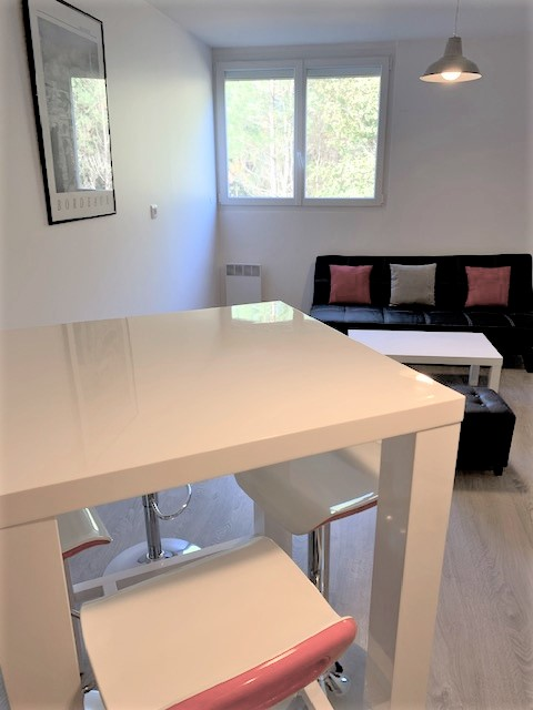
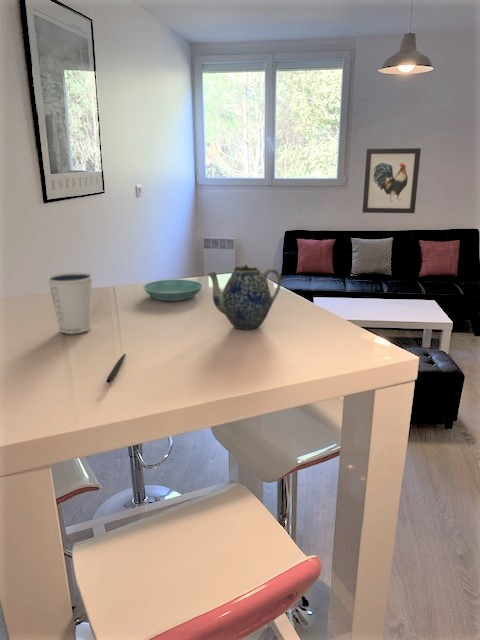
+ wall art [361,147,422,214]
+ saucer [142,279,203,302]
+ pen [105,353,126,384]
+ teapot [206,264,282,330]
+ dixie cup [46,272,94,335]
